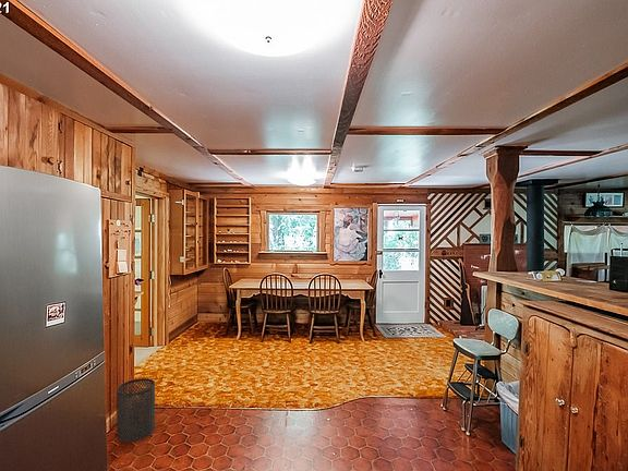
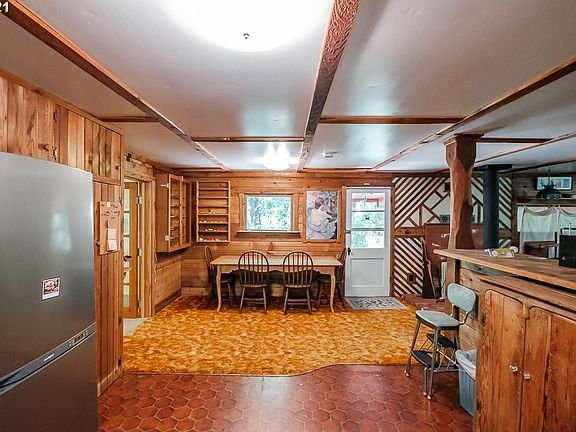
- trash can [116,377,156,443]
